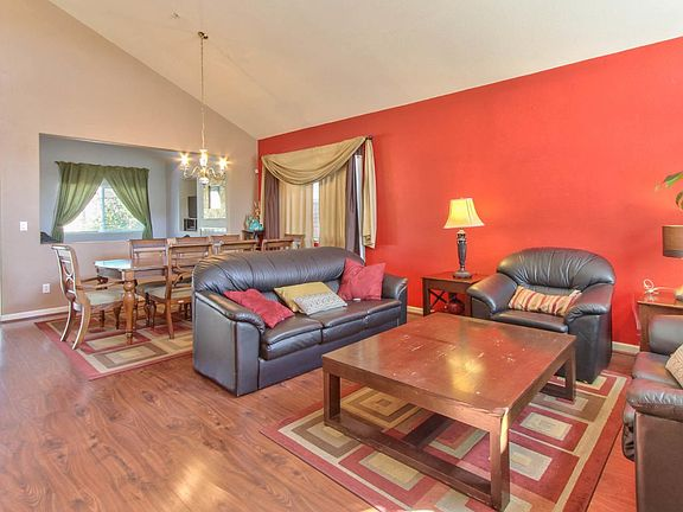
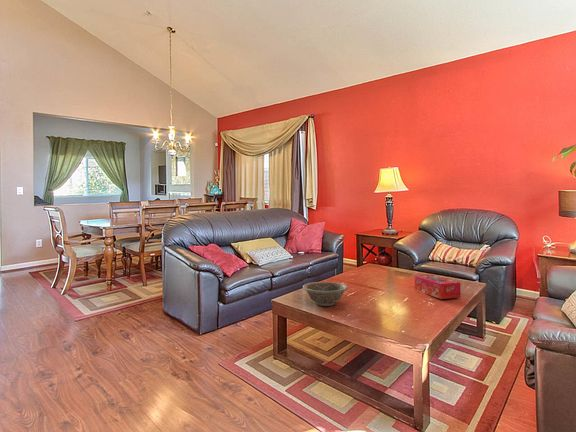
+ tissue box [414,274,462,300]
+ decorative bowl [302,281,349,307]
